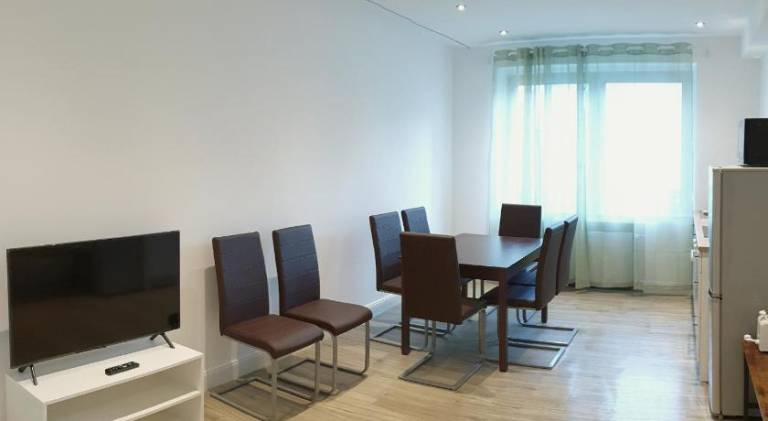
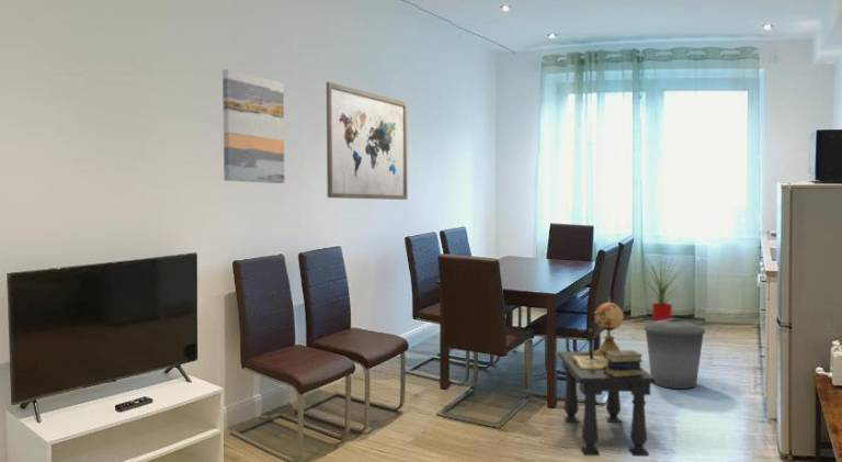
+ wall art [221,68,286,184]
+ trash can [644,317,706,390]
+ house plant [634,255,691,323]
+ wall art [326,81,409,201]
+ side table [557,296,657,458]
